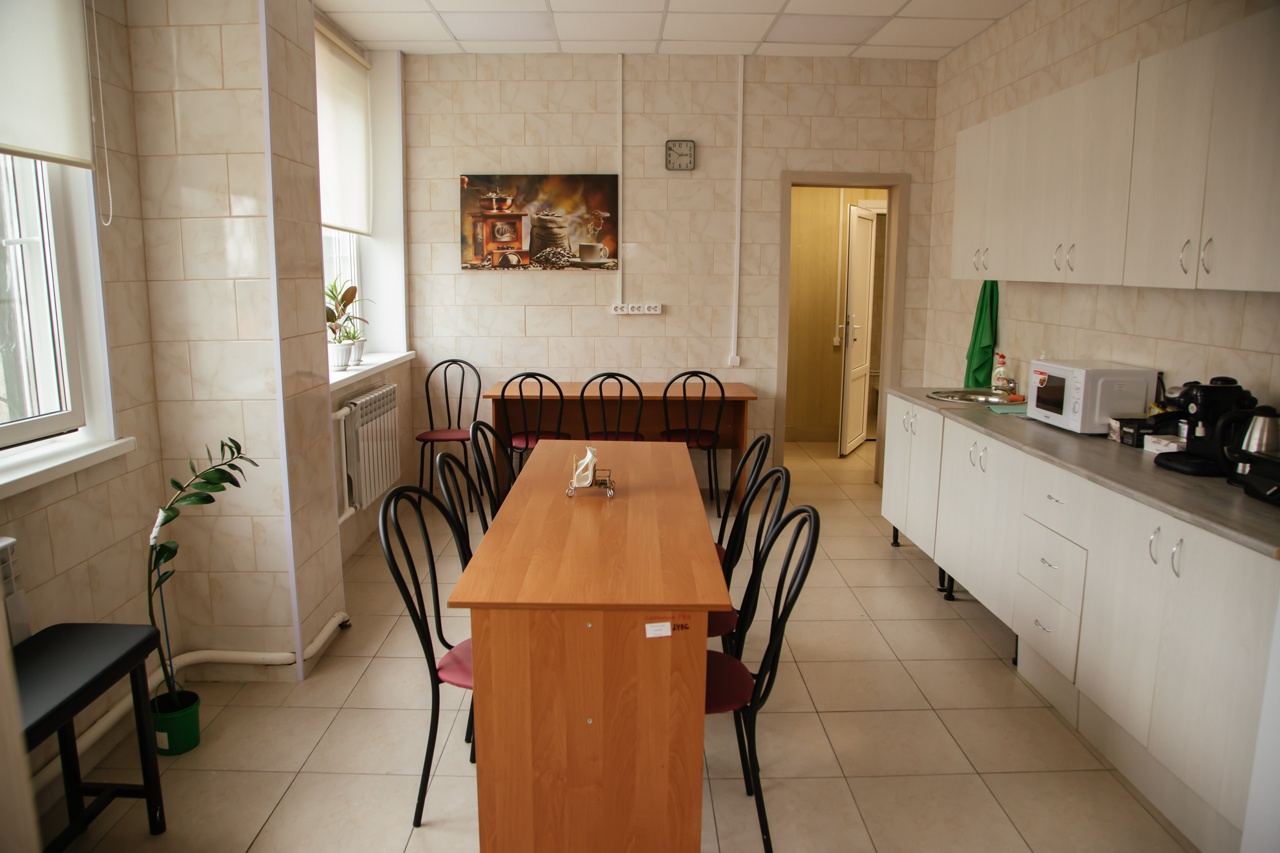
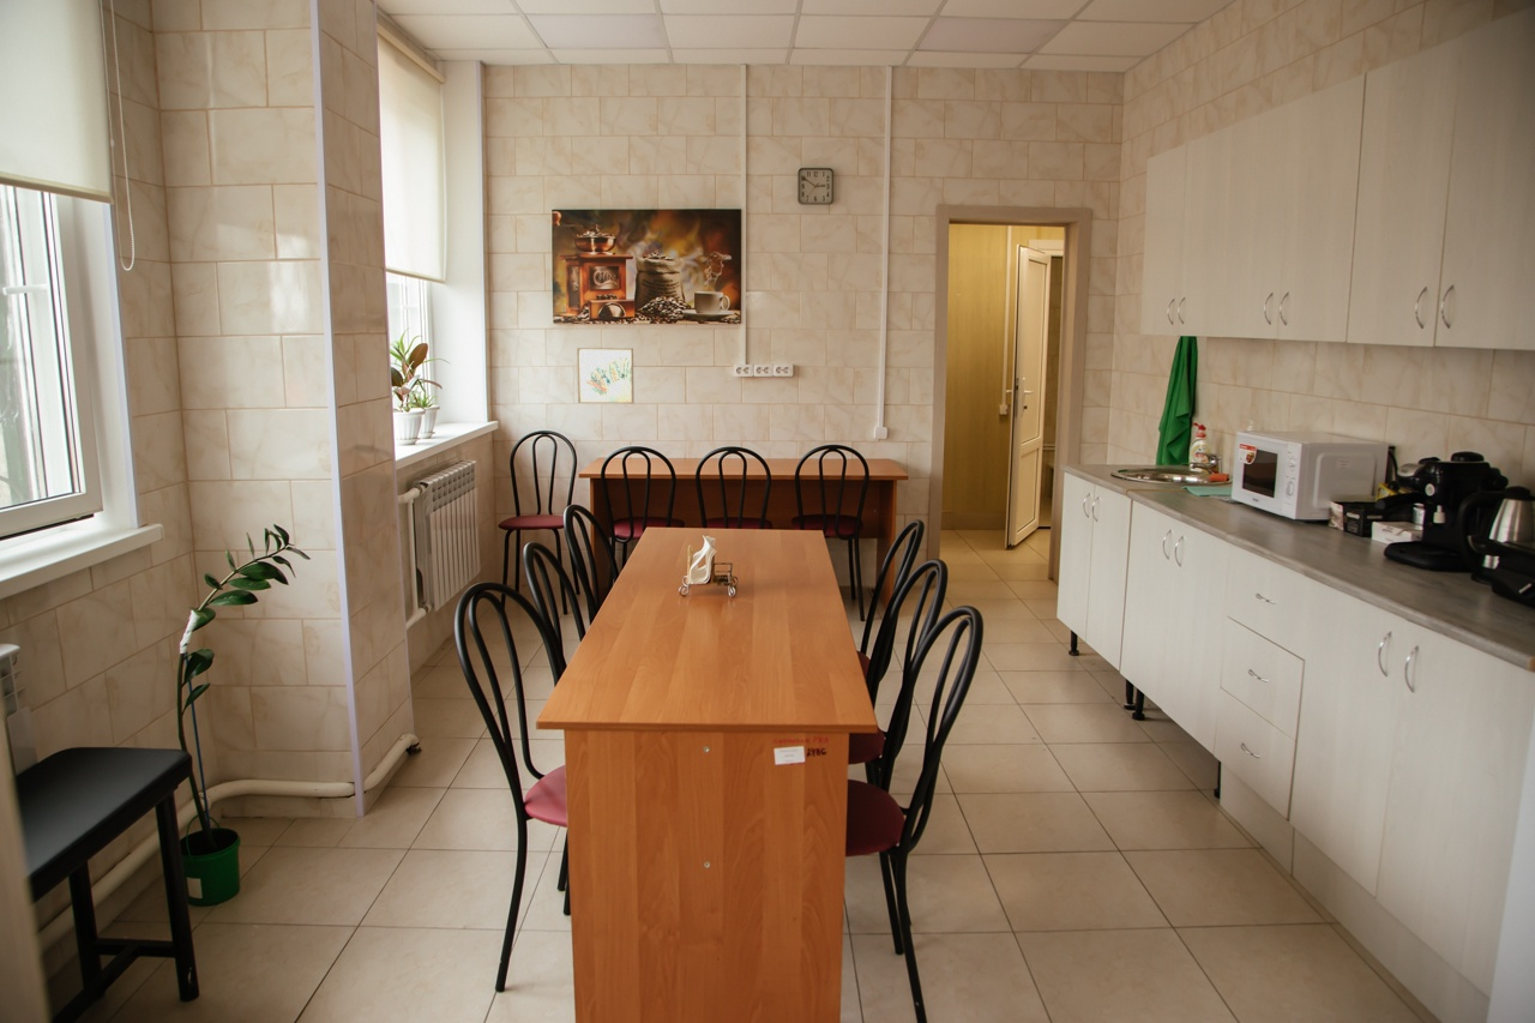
+ wall art [576,347,634,404]
